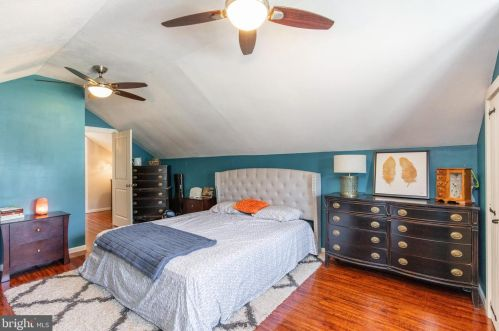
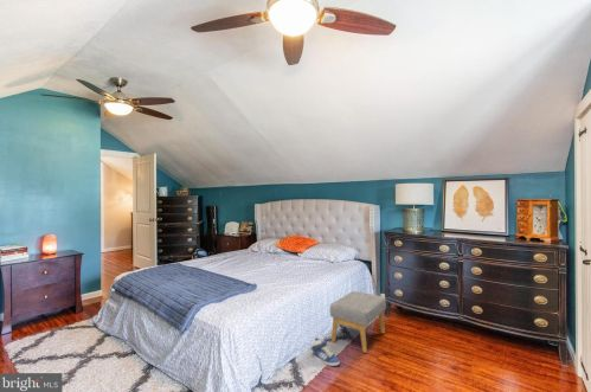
+ sneaker [310,335,341,367]
+ footstool [329,290,387,354]
